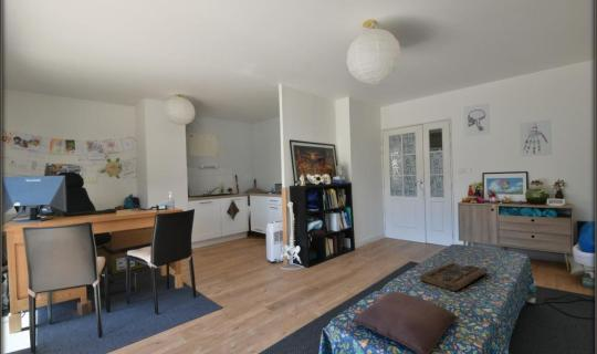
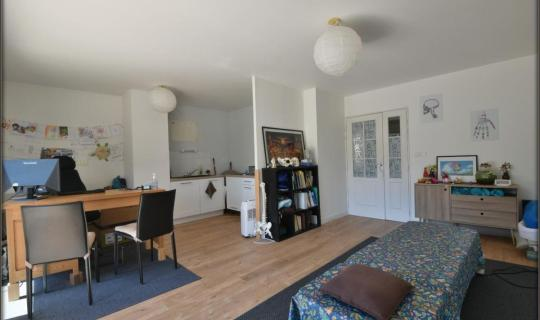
- decorative tray [418,261,489,292]
